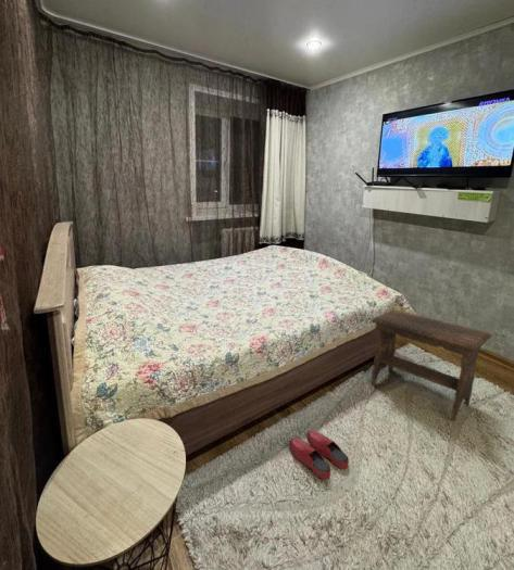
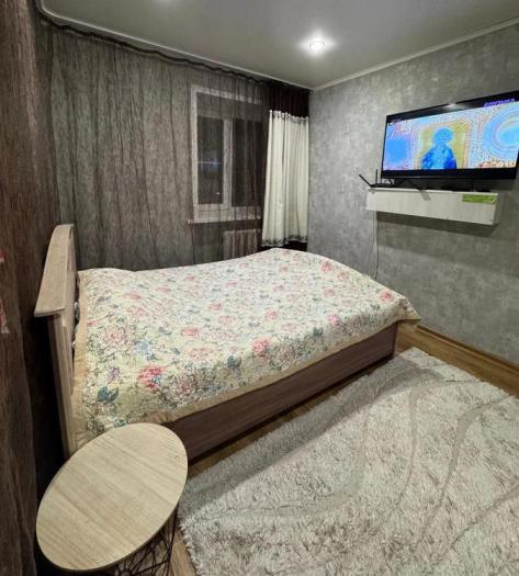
- footstool [371,308,492,422]
- slippers [288,430,350,480]
